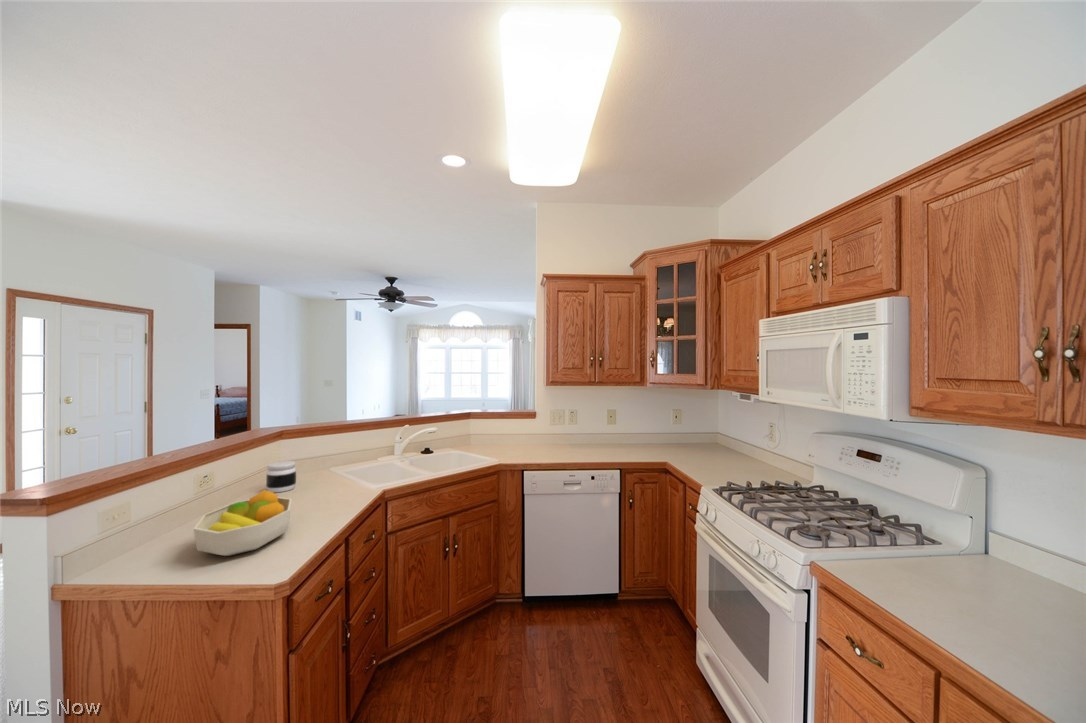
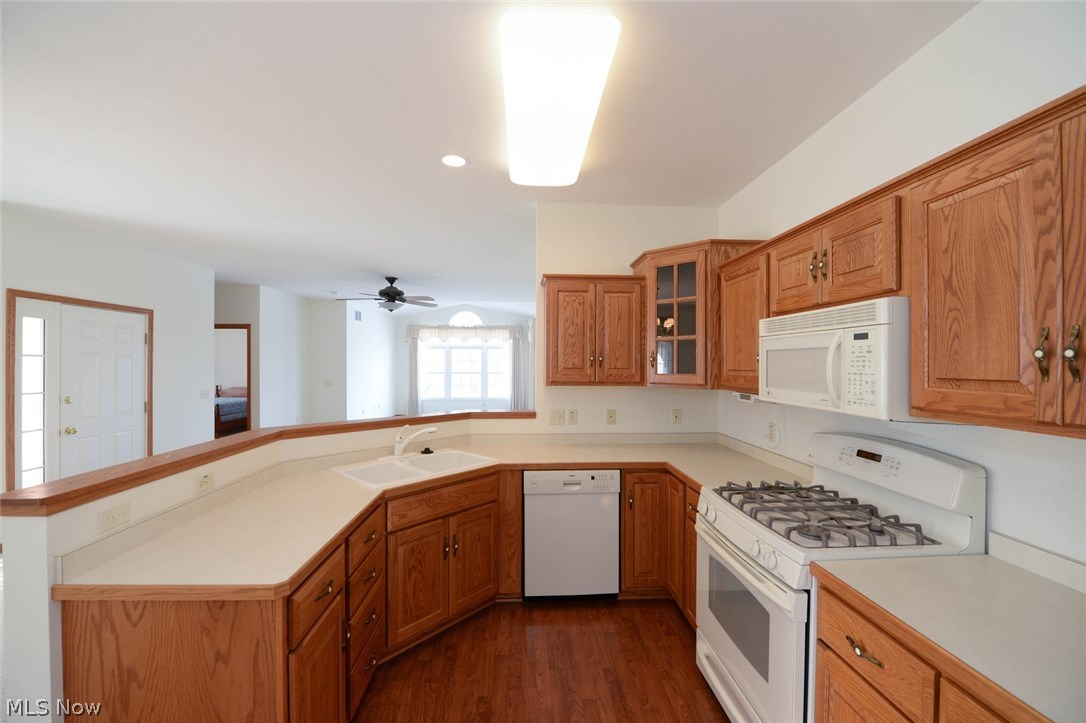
- jar [265,460,297,493]
- fruit bowl [193,489,293,557]
